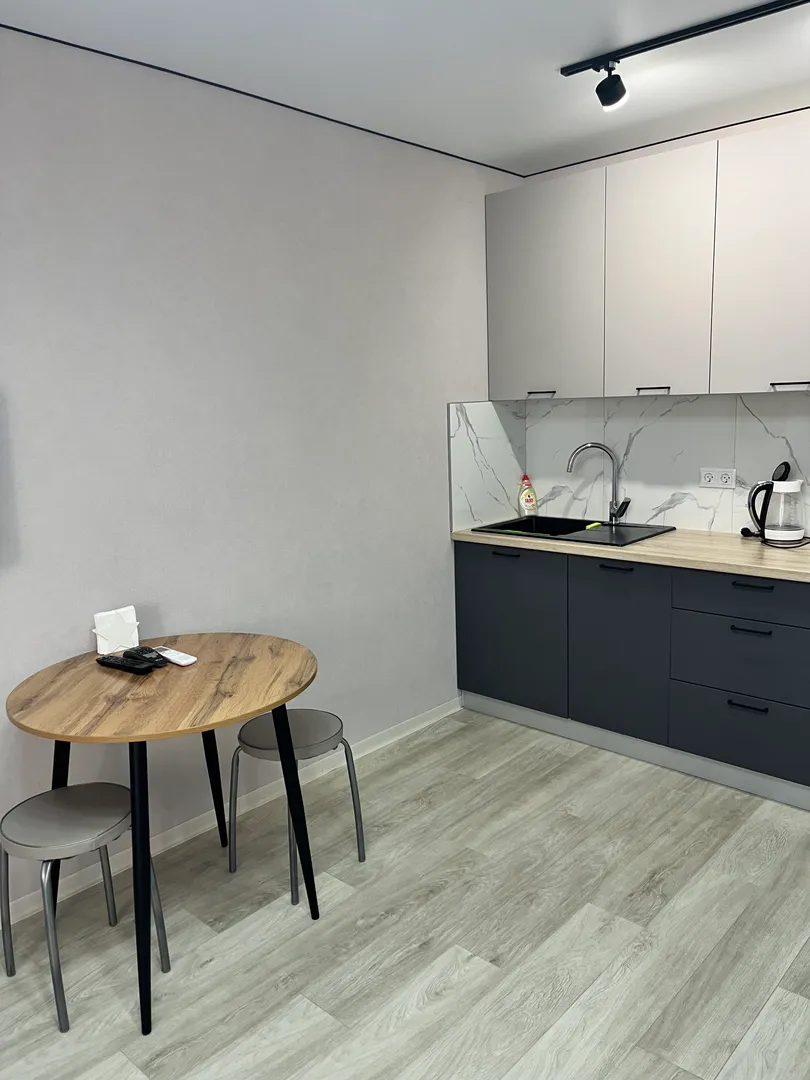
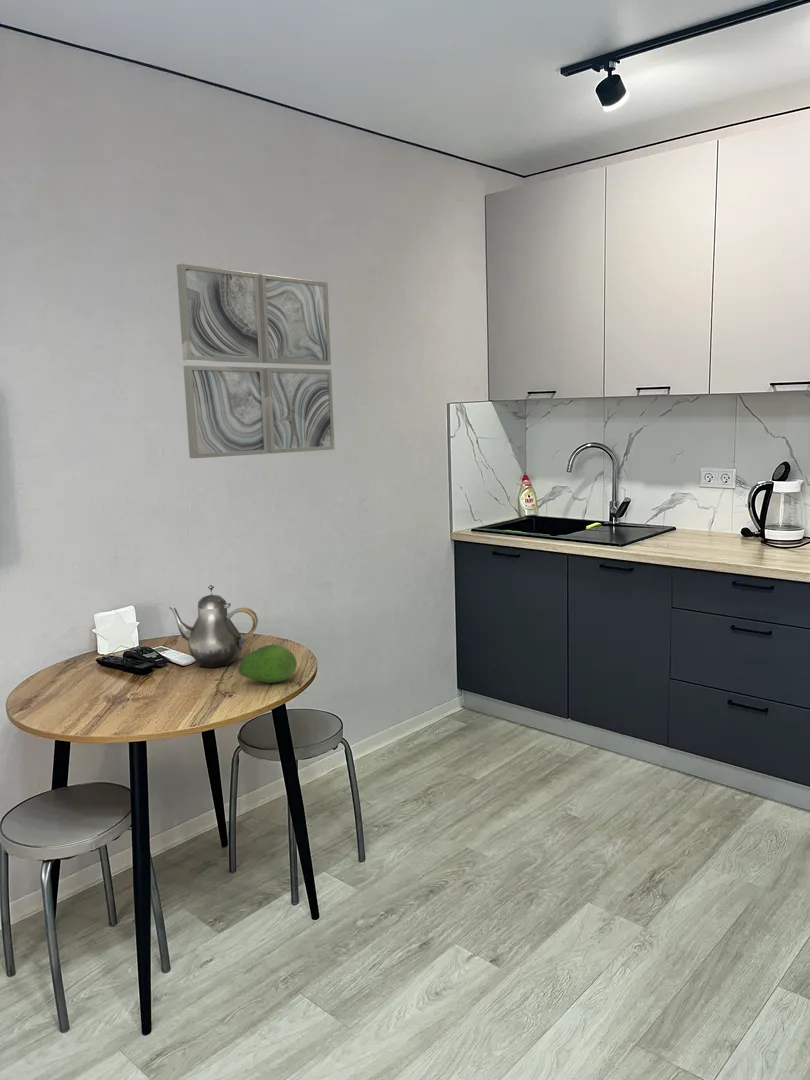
+ fruit [237,644,298,684]
+ wall art [176,263,336,459]
+ teapot [169,584,259,669]
